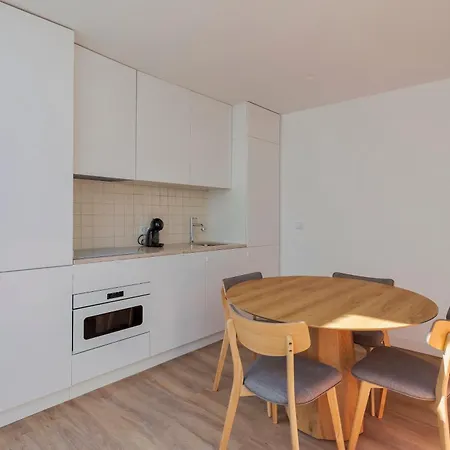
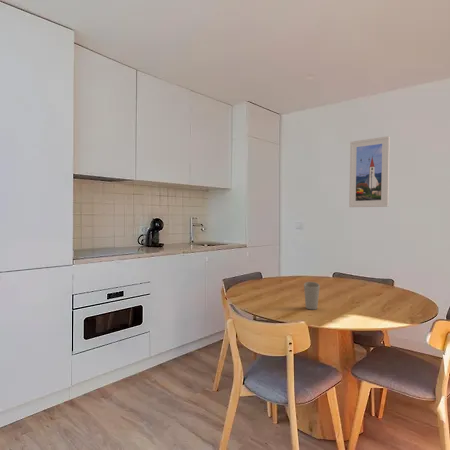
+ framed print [348,135,391,208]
+ cup [303,281,321,310]
